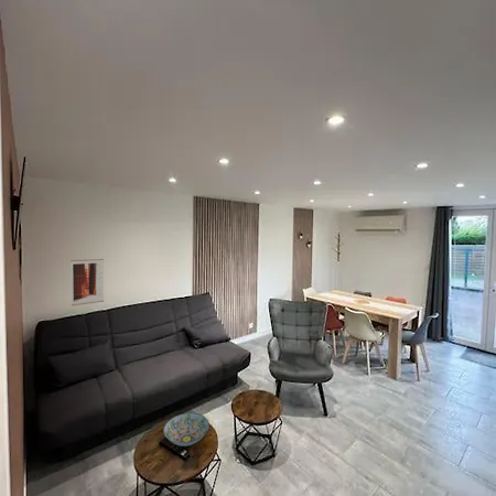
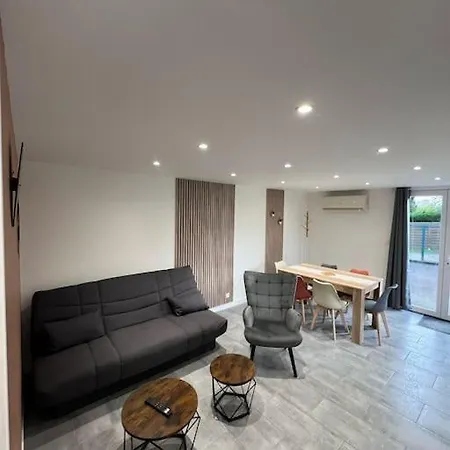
- decorative bowl [163,412,211,448]
- wall art [71,258,105,306]
